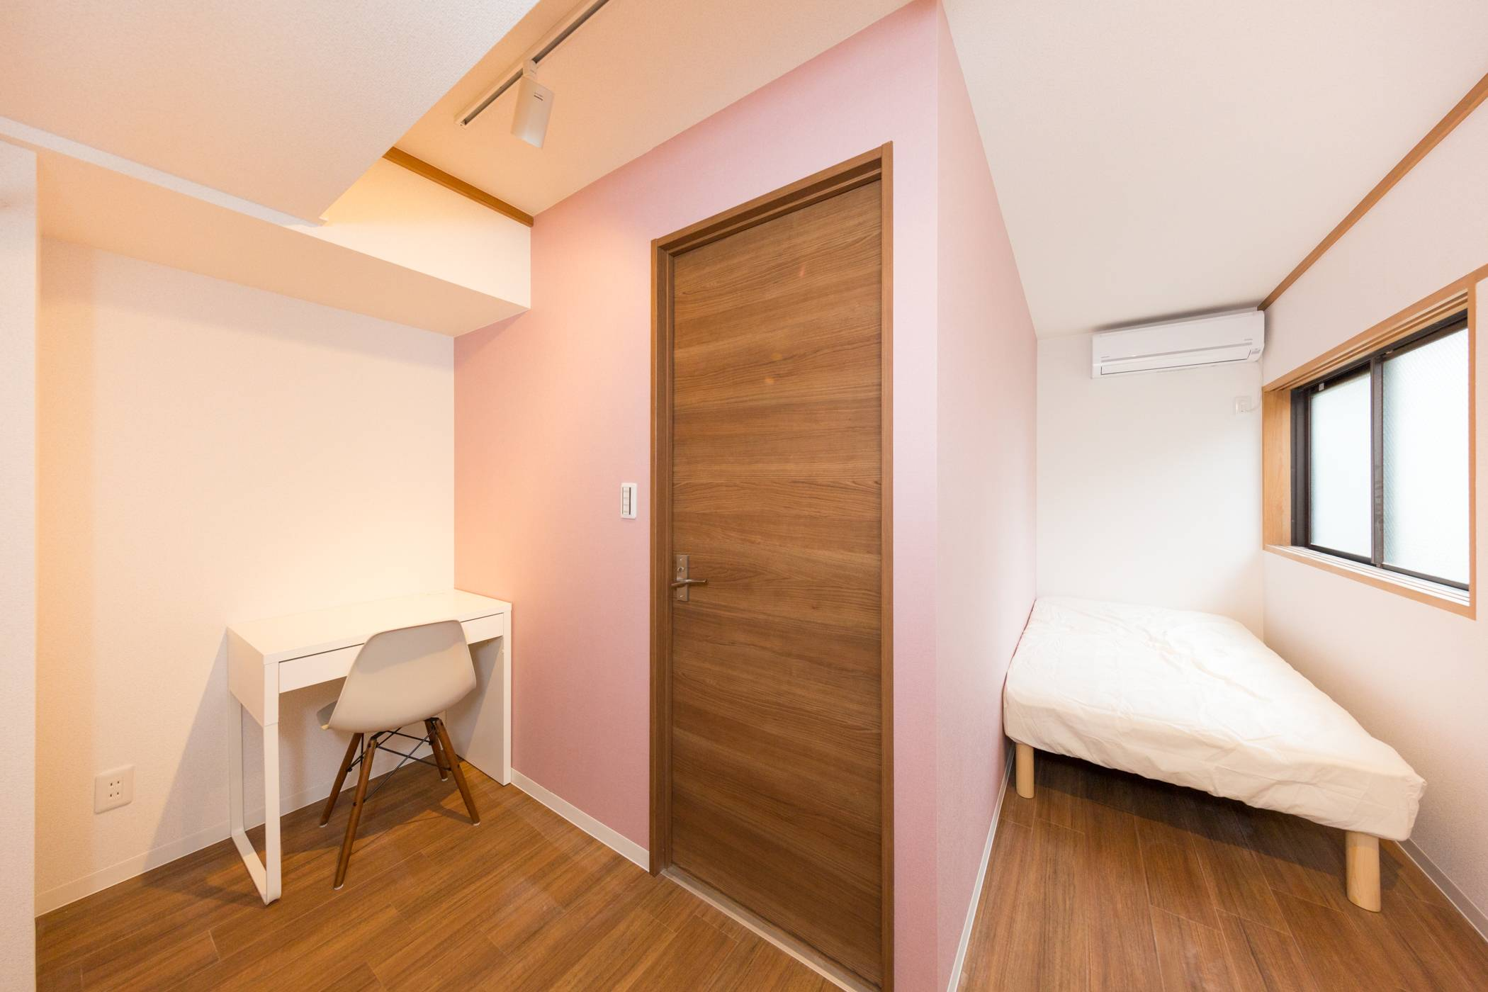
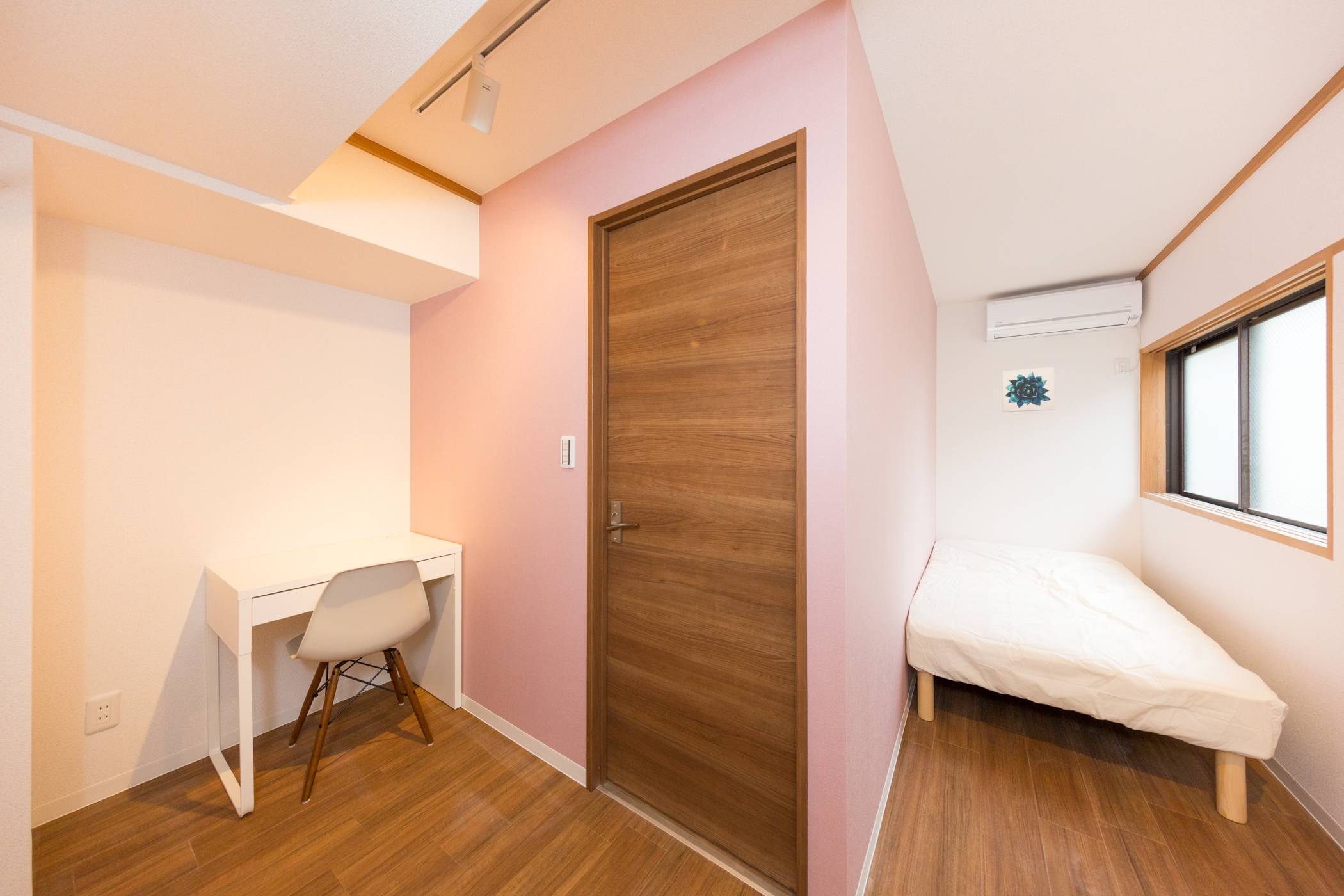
+ wall art [1002,367,1055,412]
